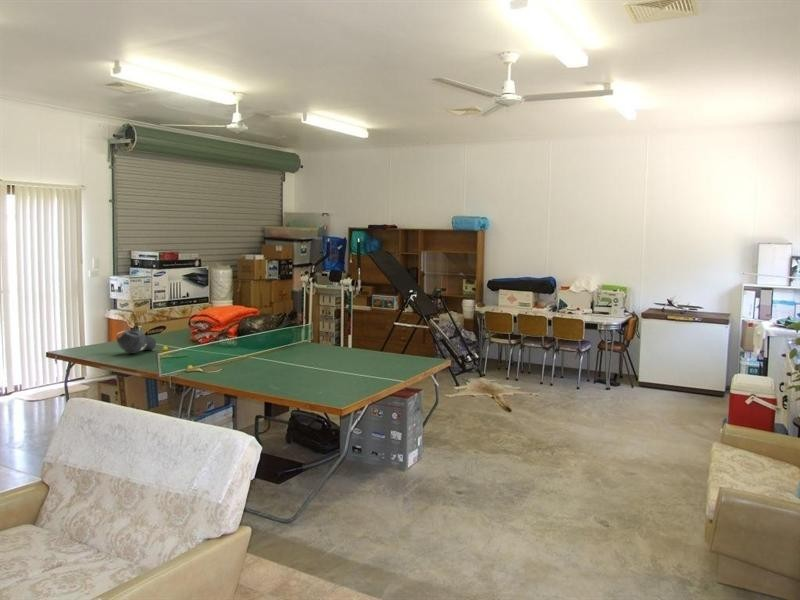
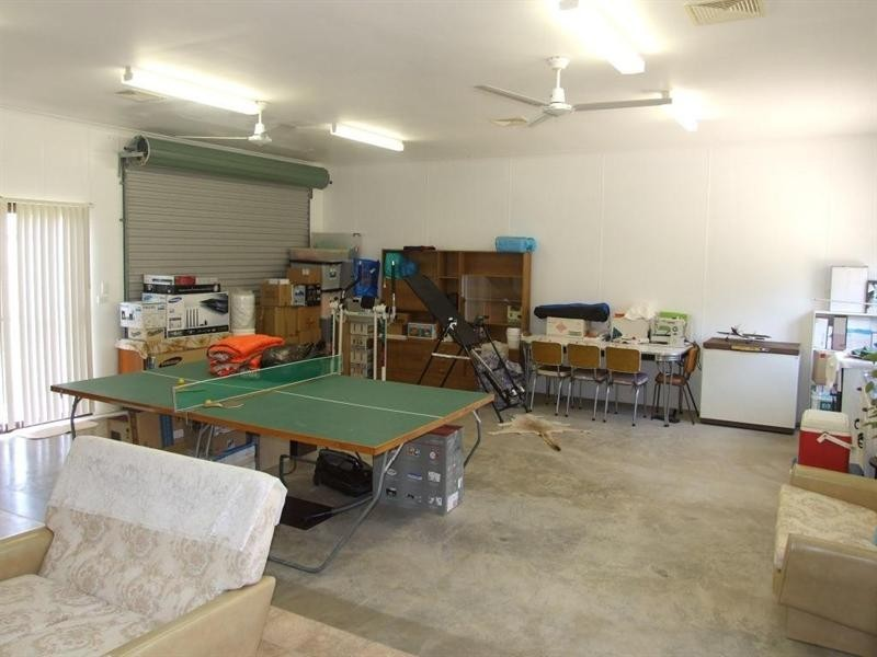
- cap [115,328,157,354]
